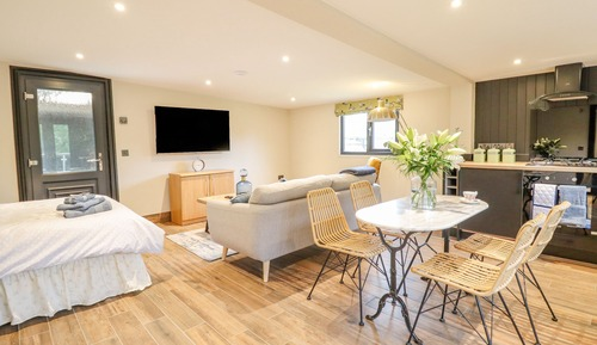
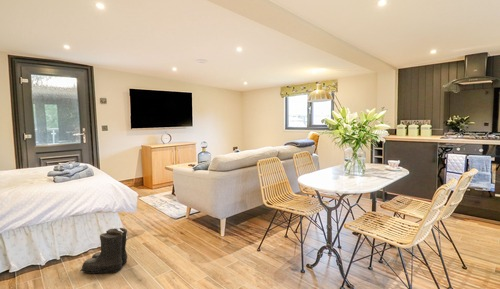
+ boots [79,227,128,274]
